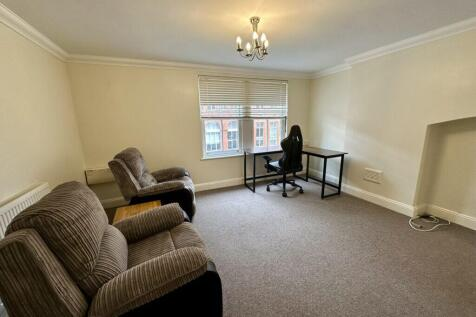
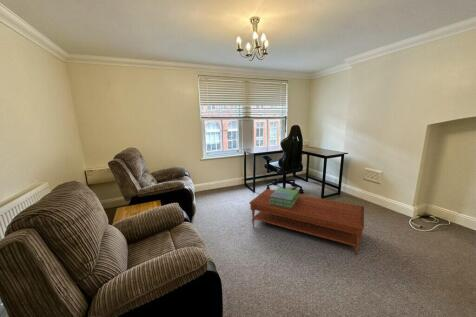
+ coffee table [248,188,365,256]
+ stack of books [269,187,300,208]
